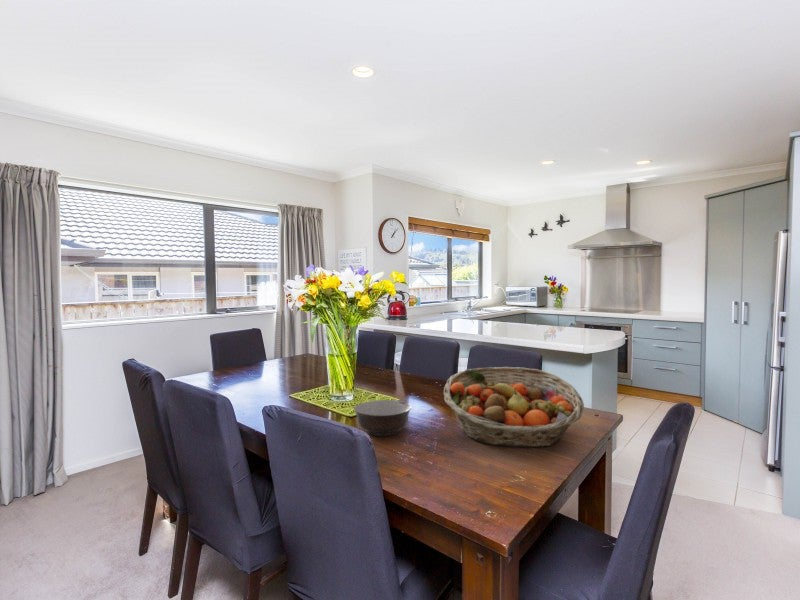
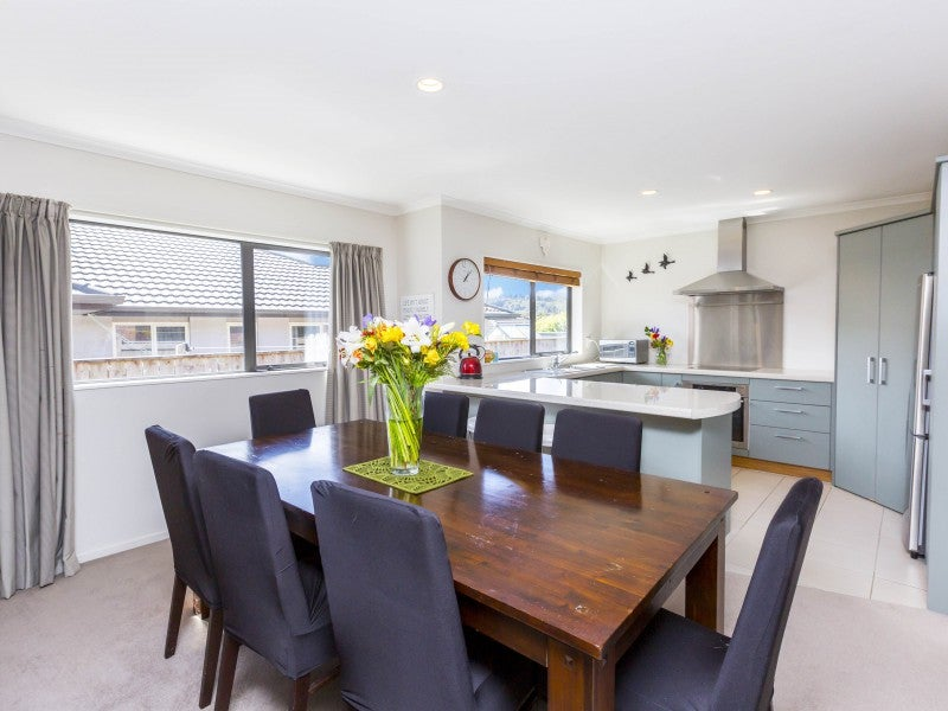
- fruit basket [443,366,585,448]
- bowl [353,399,412,437]
